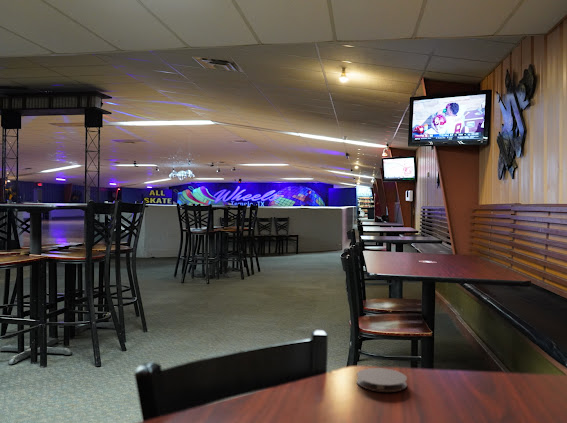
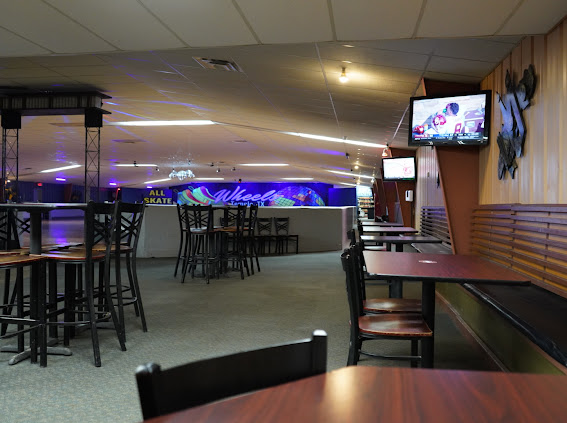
- coaster [356,367,408,393]
